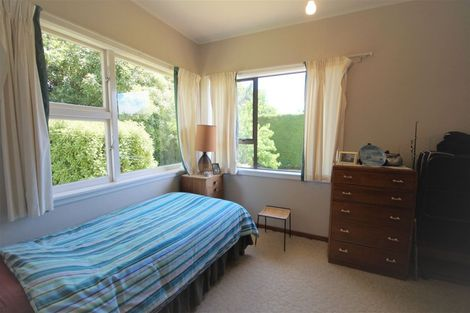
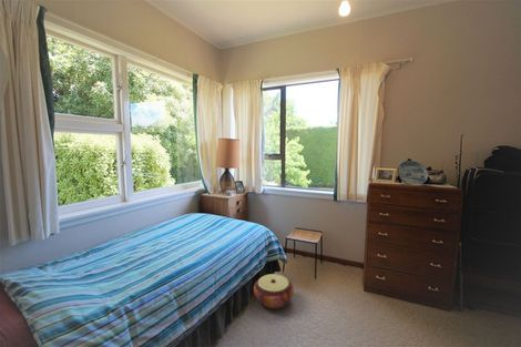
+ woven basket [253,273,295,309]
